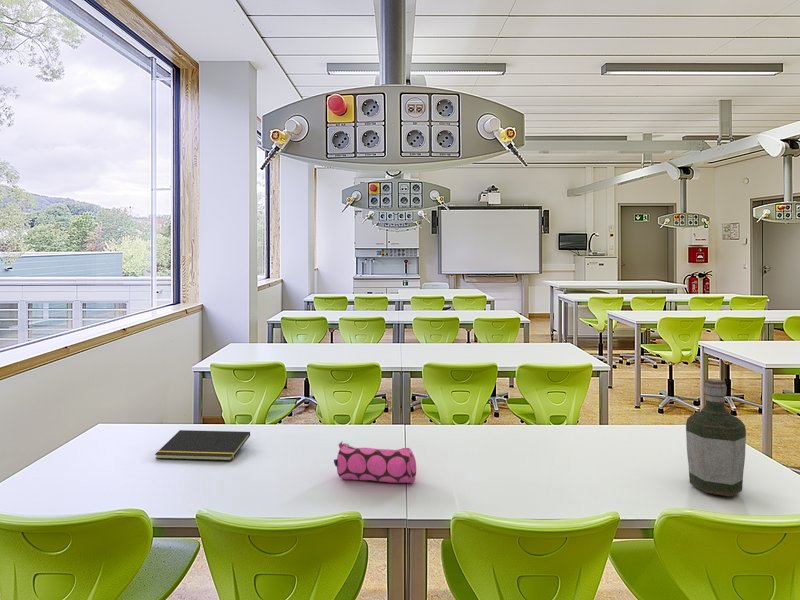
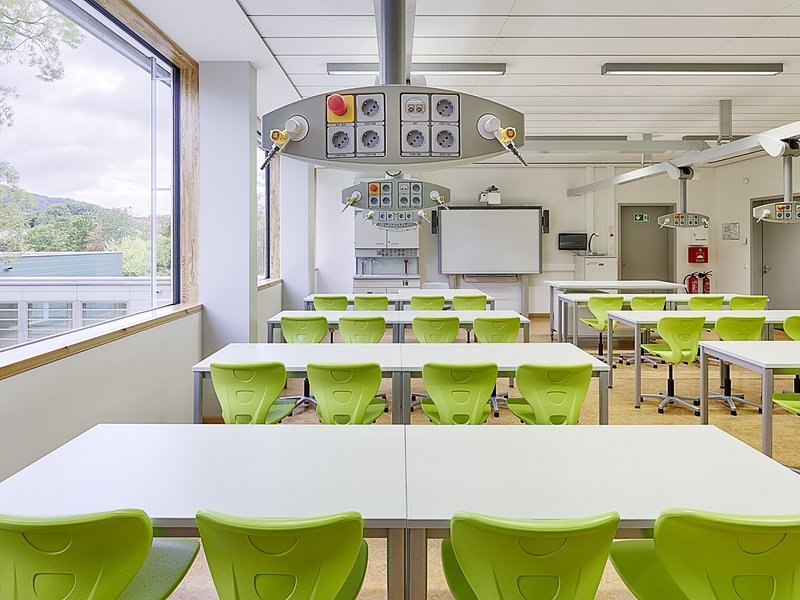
- pencil case [333,440,417,484]
- notepad [154,429,251,462]
- bottle [685,378,747,498]
